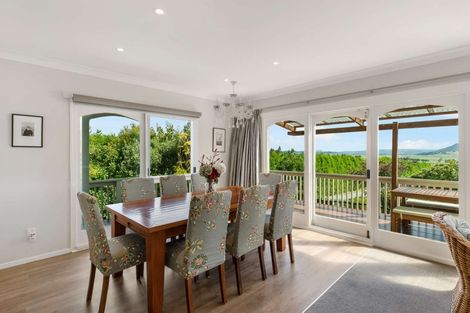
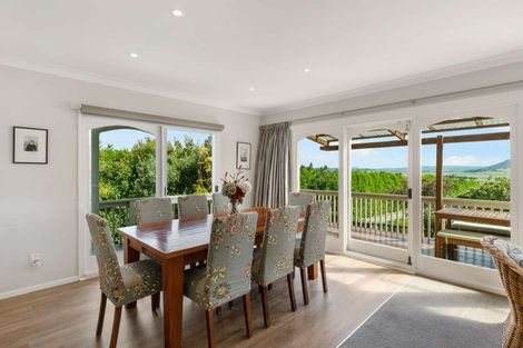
- chandelier [212,80,255,129]
